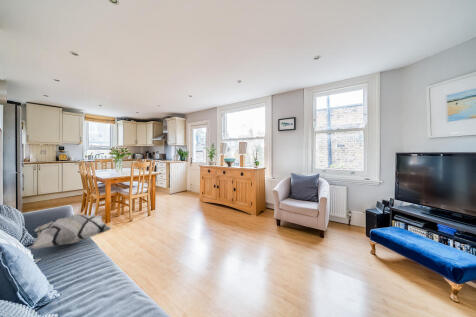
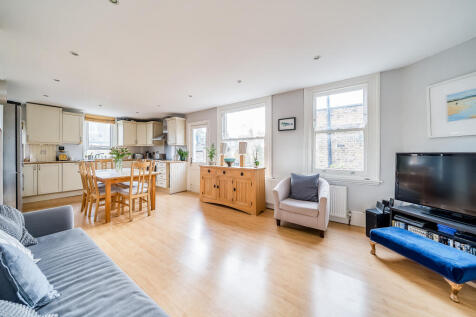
- decorative pillow [29,213,113,250]
